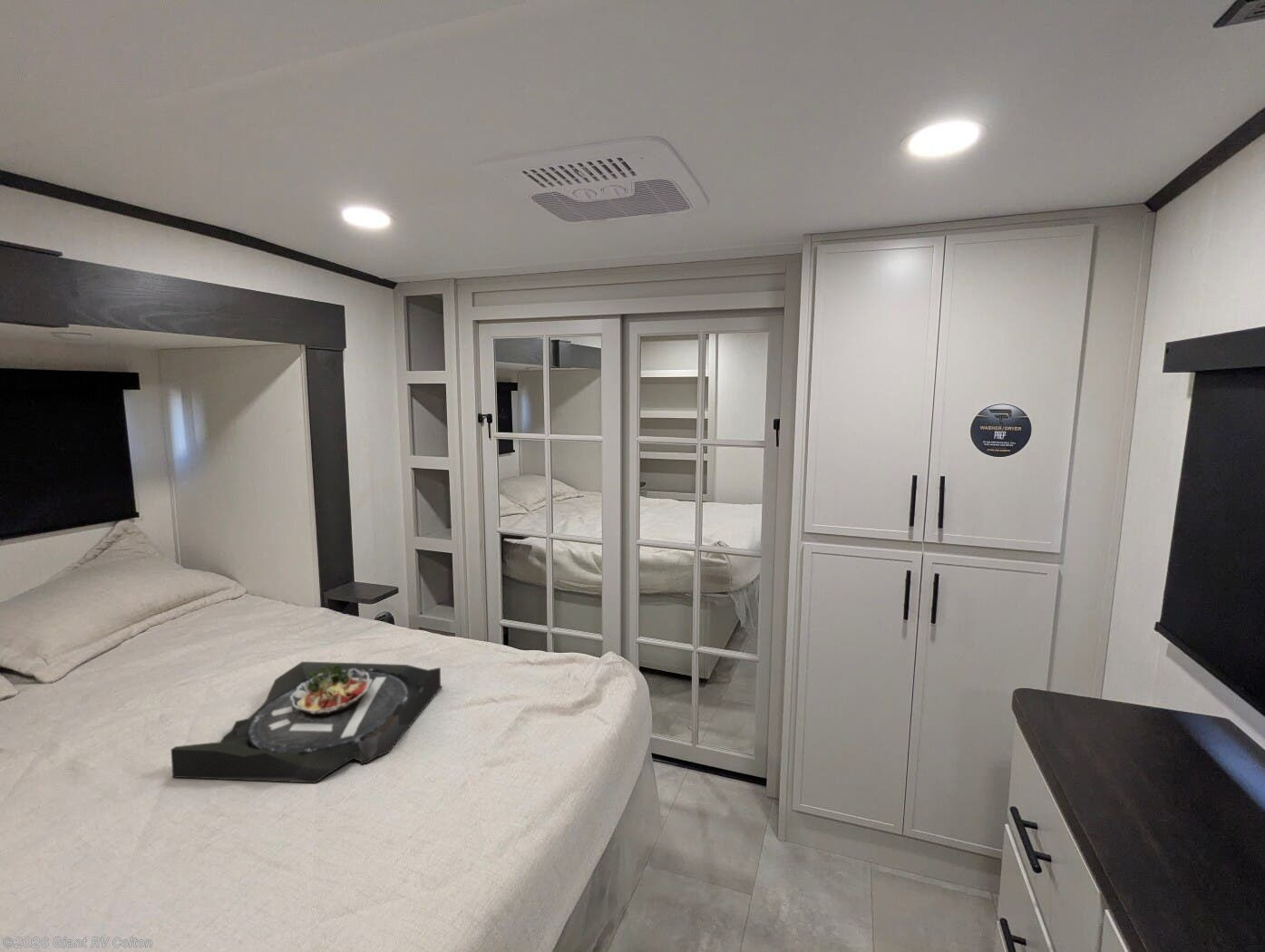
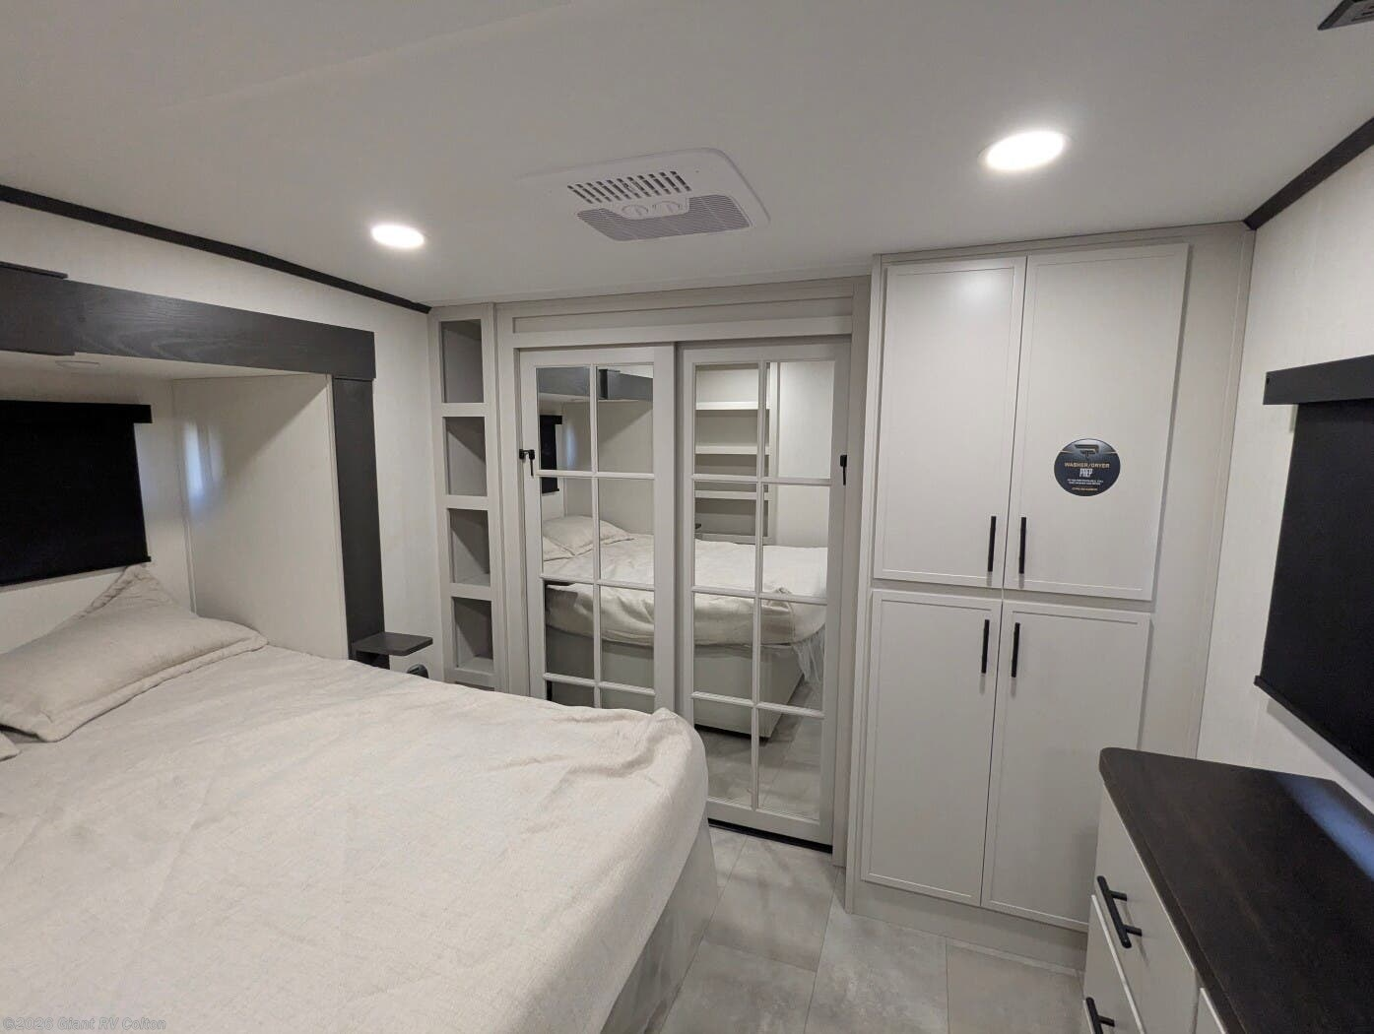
- serving tray [170,661,443,784]
